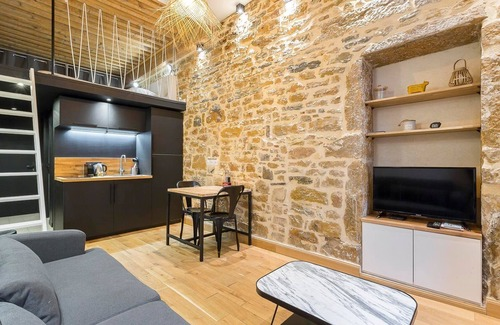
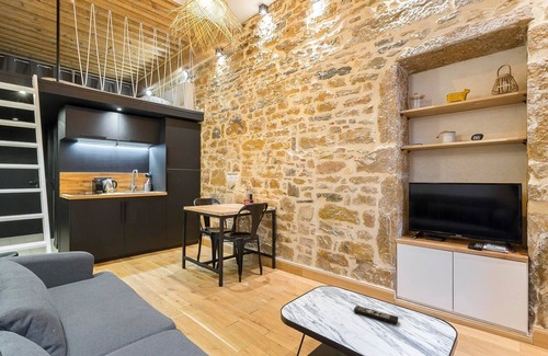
+ remote control [353,305,399,325]
